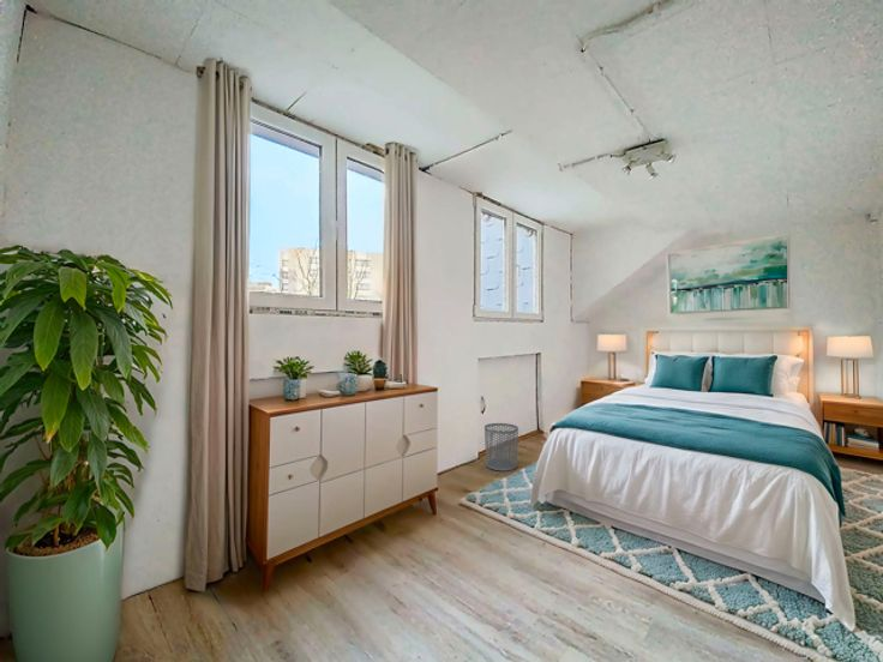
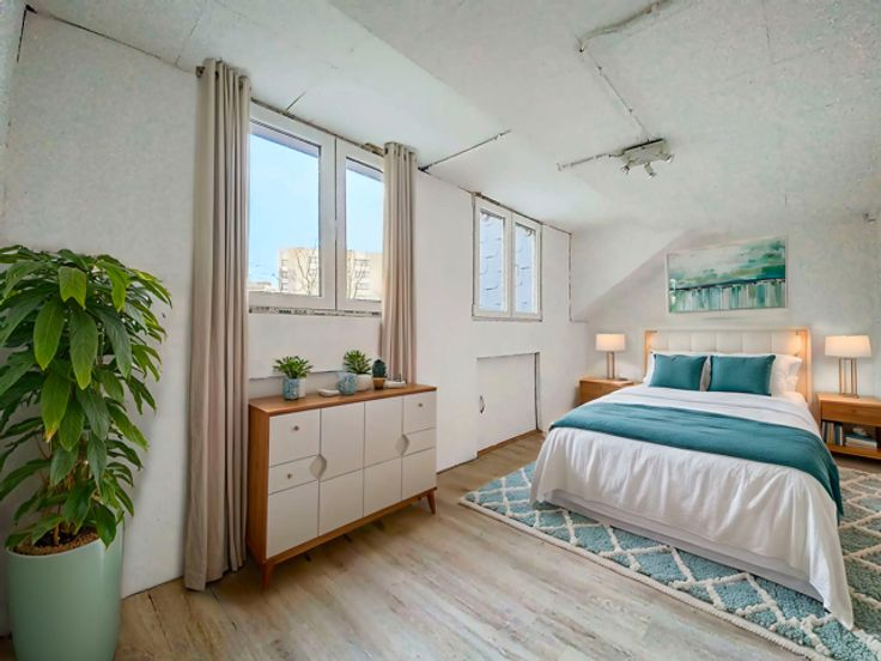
- waste bin [483,422,519,473]
